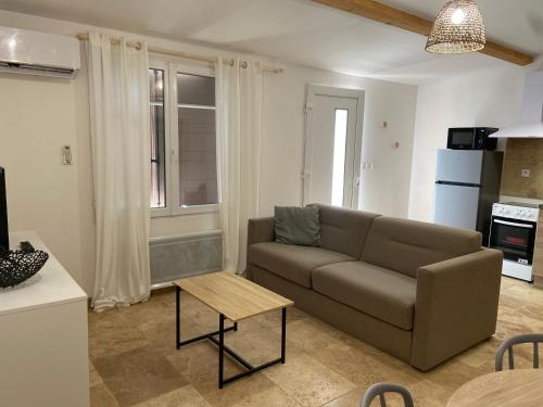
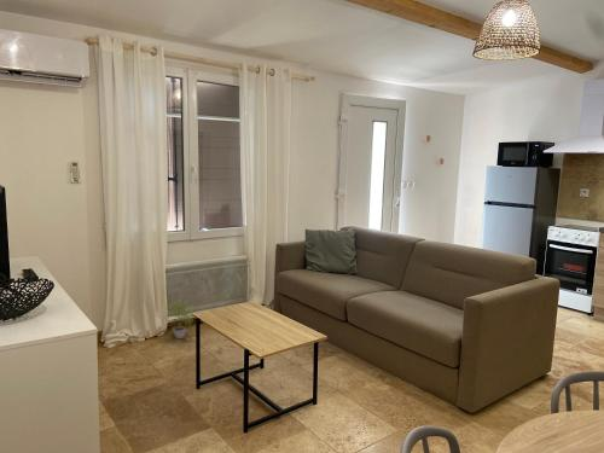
+ potted plant [164,298,198,339]
